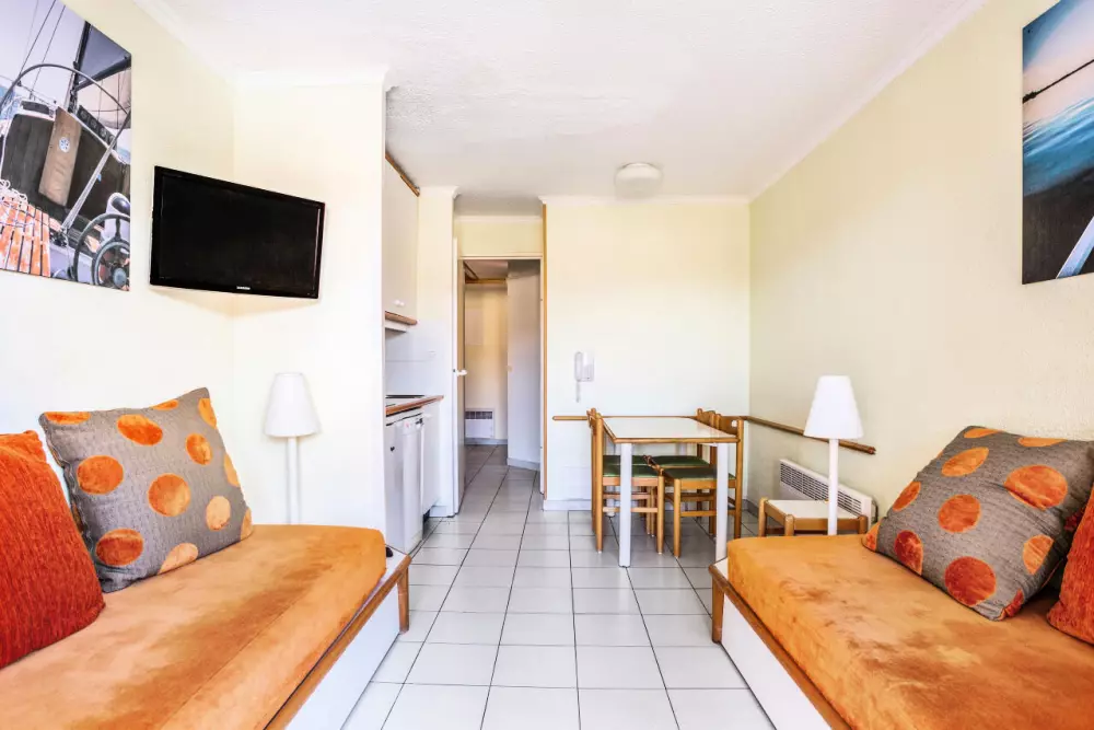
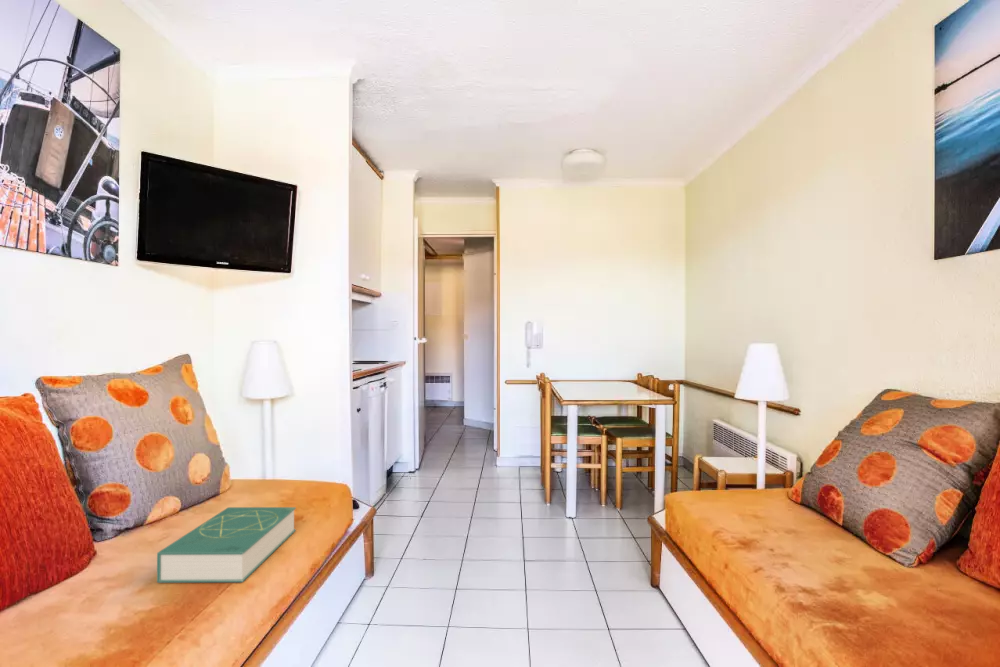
+ book [156,506,297,583]
